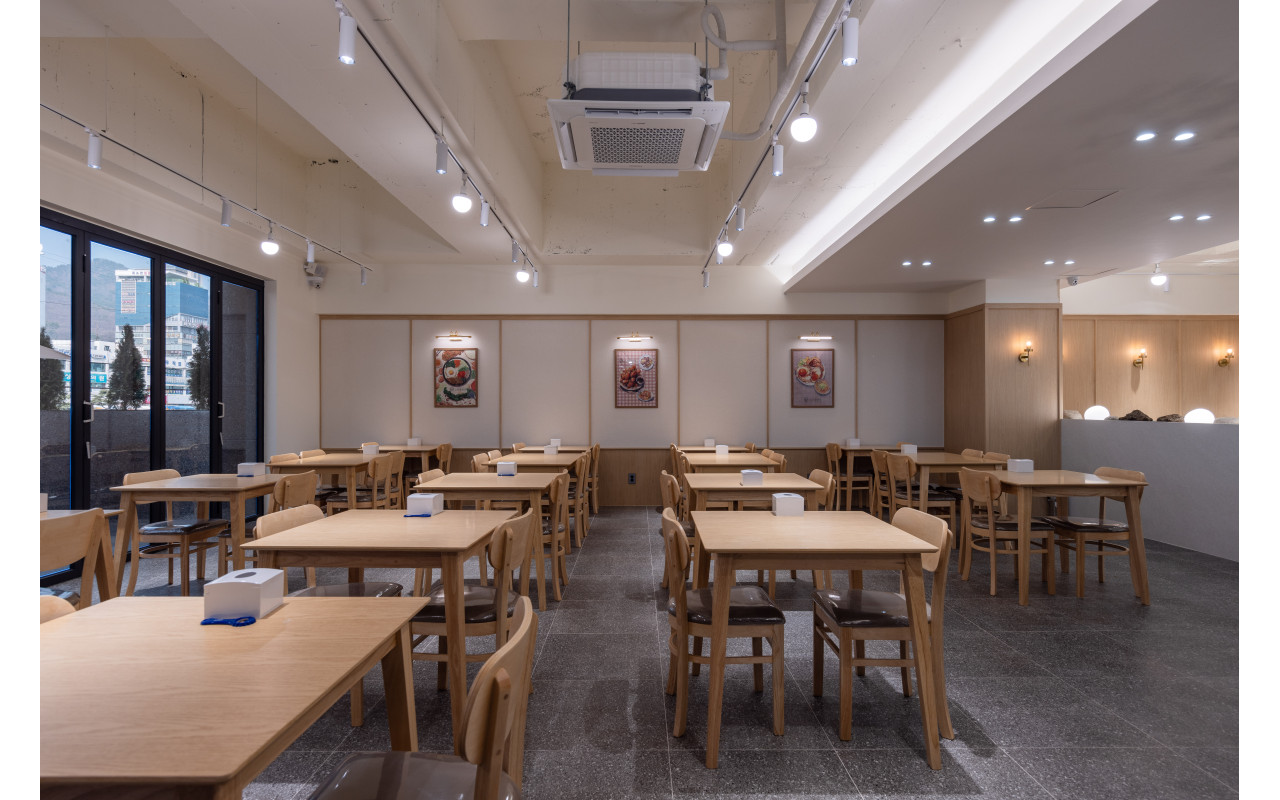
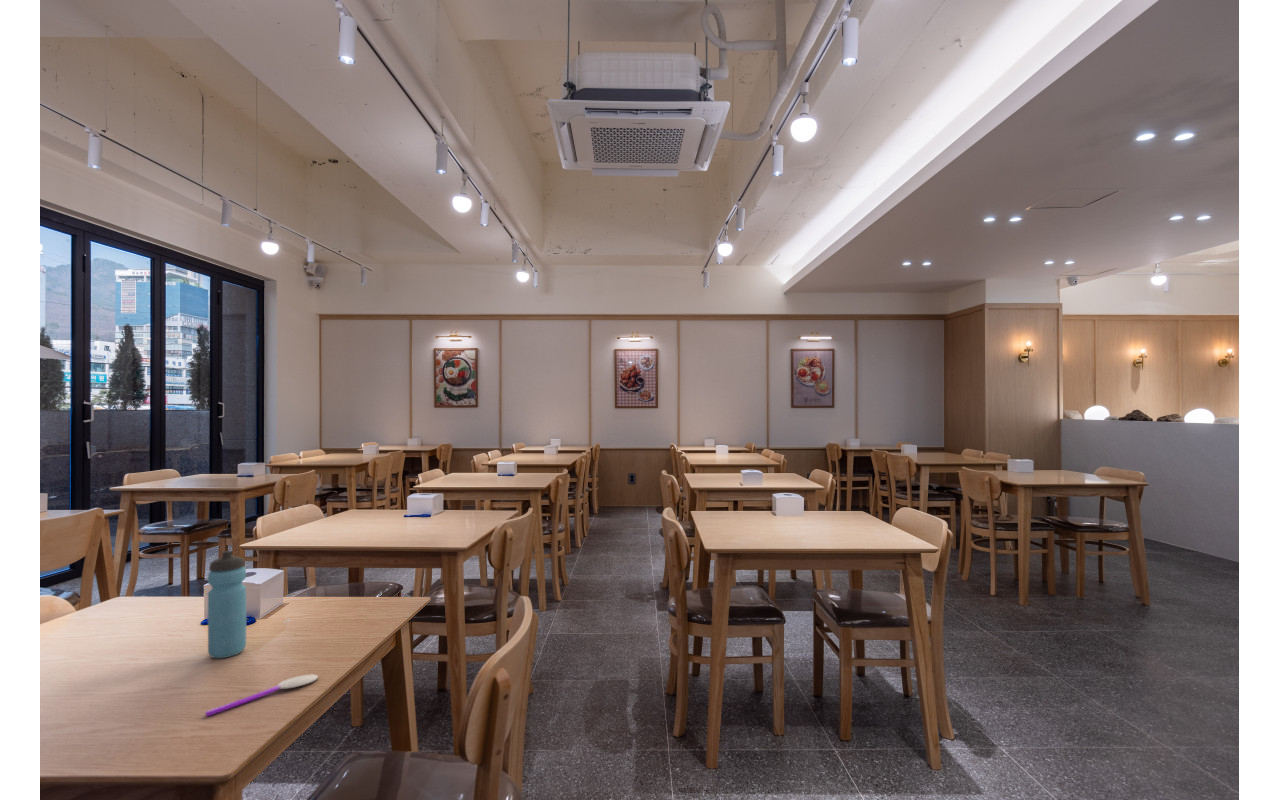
+ water bottle [207,550,247,659]
+ spoon [204,673,319,717]
